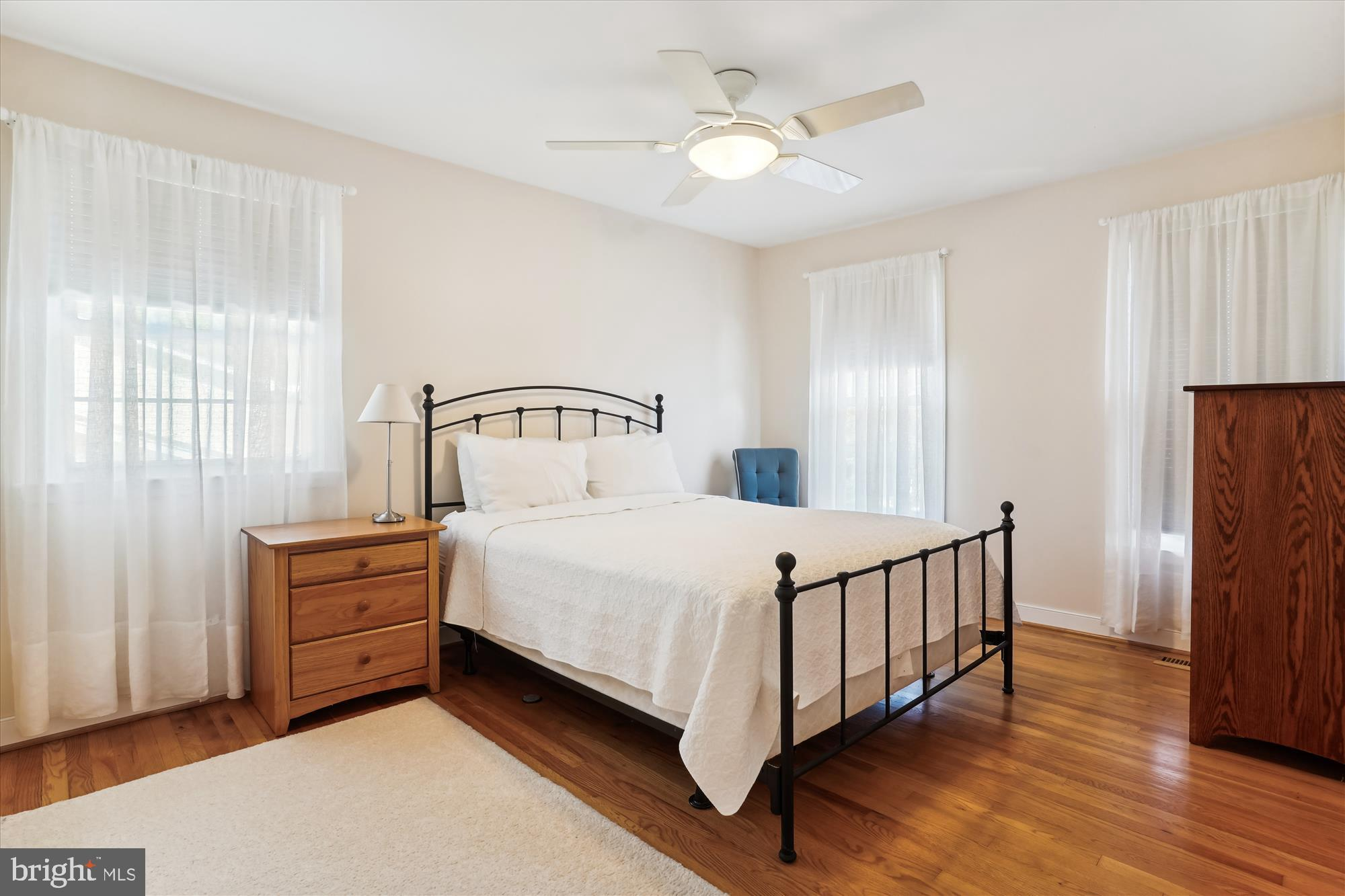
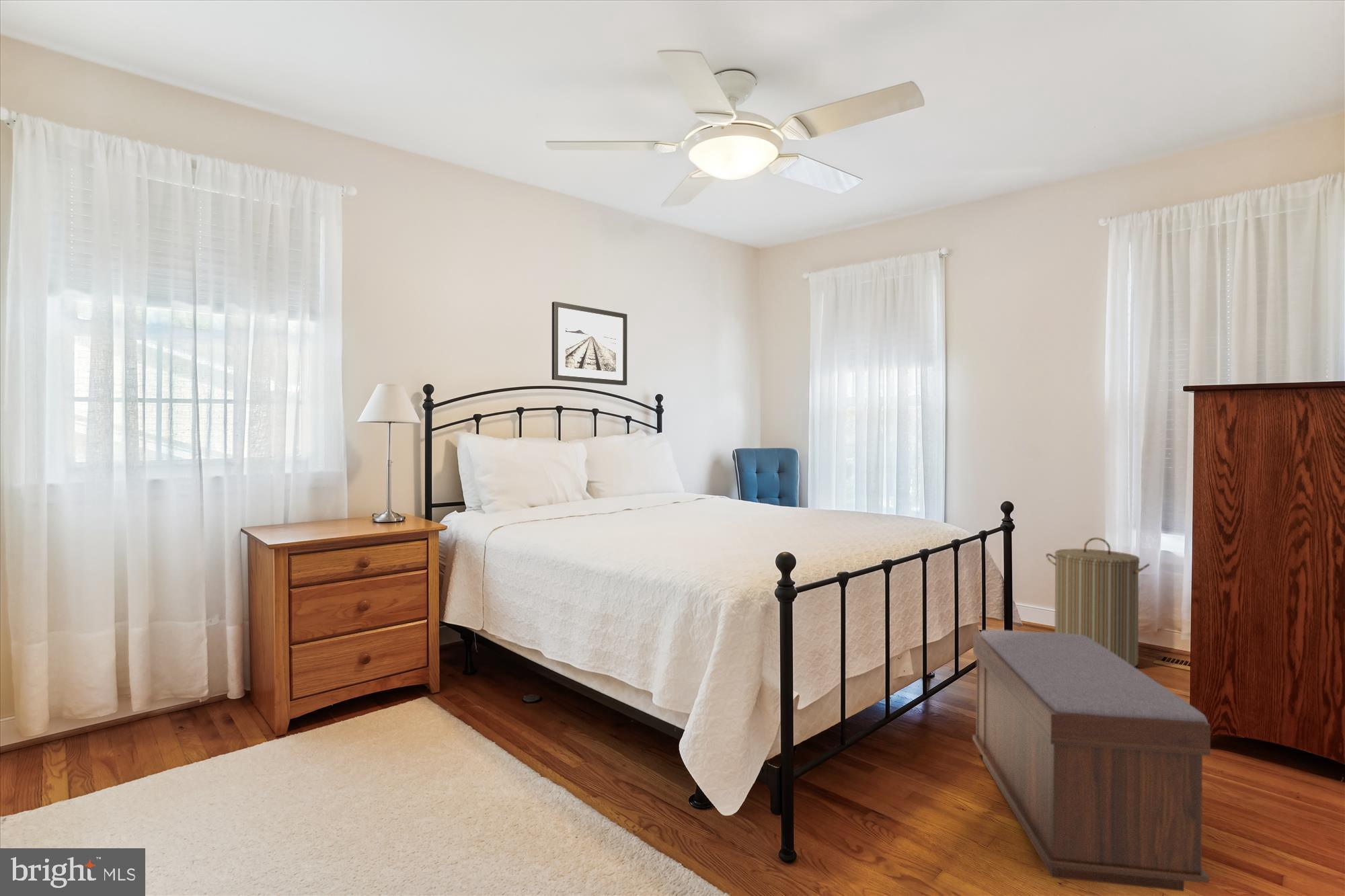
+ wall art [551,301,628,386]
+ laundry hamper [1045,537,1151,667]
+ bench [972,629,1211,892]
